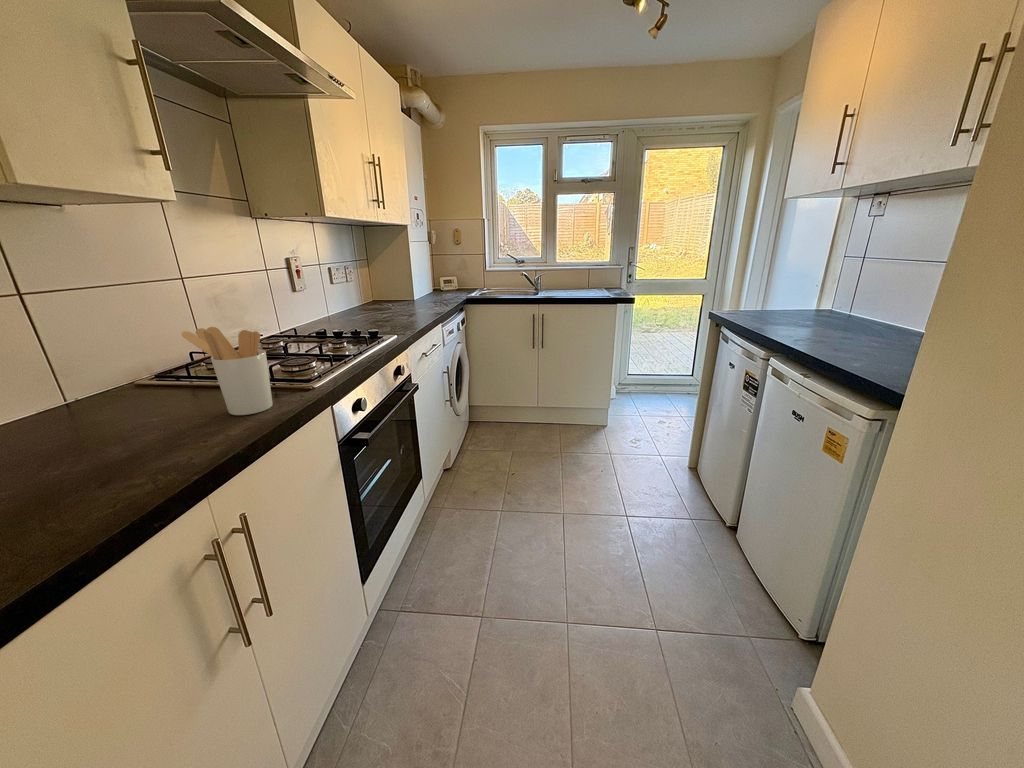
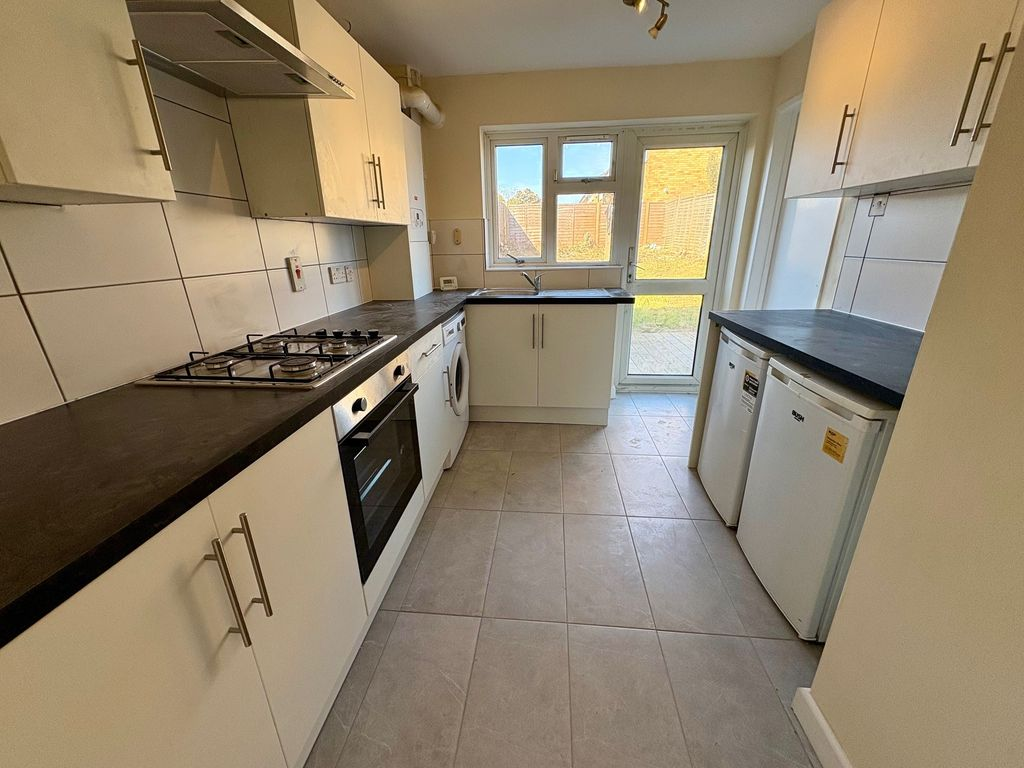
- utensil holder [181,326,274,416]
